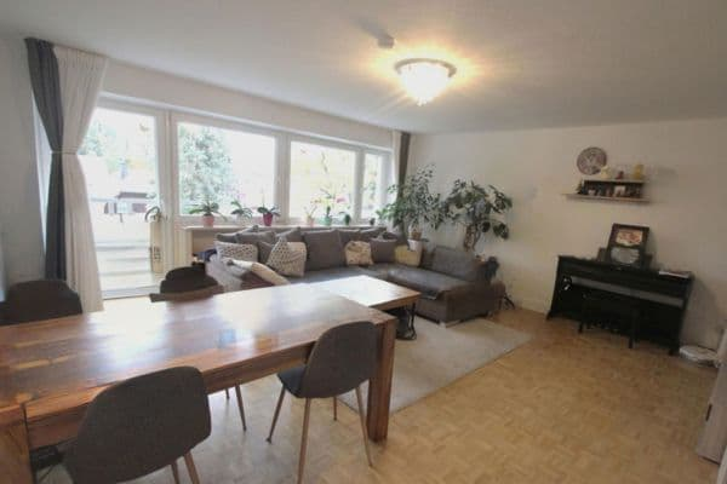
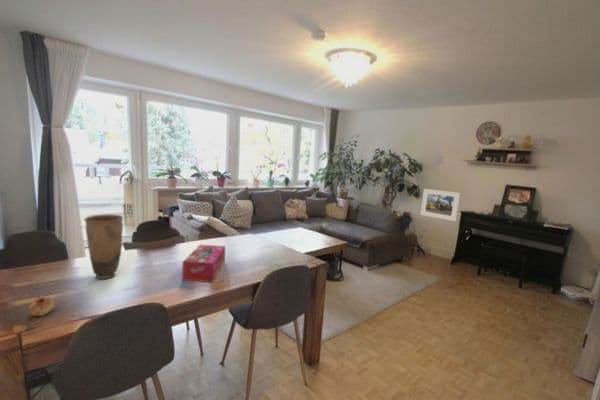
+ tissue box [181,244,226,283]
+ fruit [28,295,55,317]
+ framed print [419,188,461,222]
+ vase [83,213,125,280]
